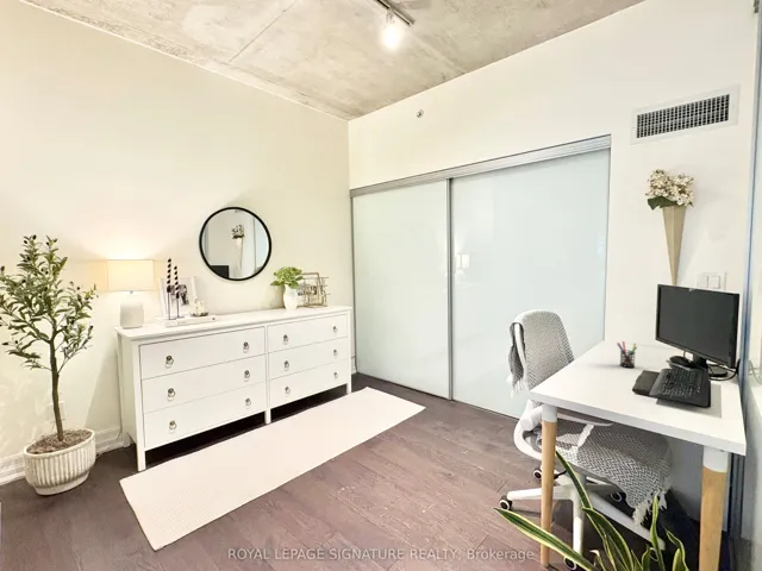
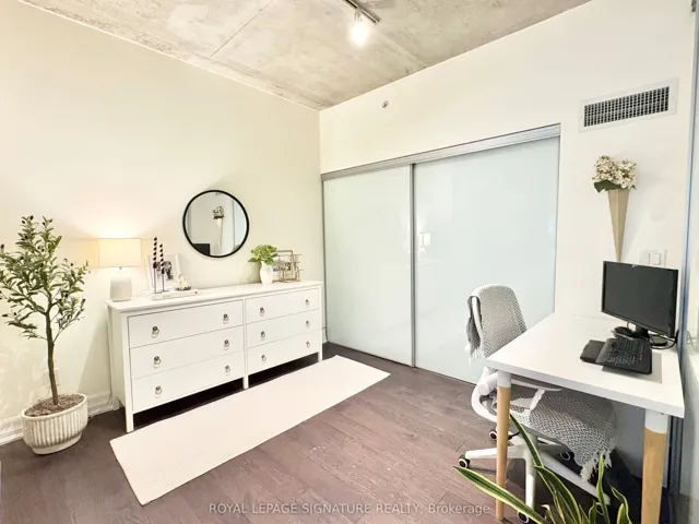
- pen holder [616,340,638,369]
